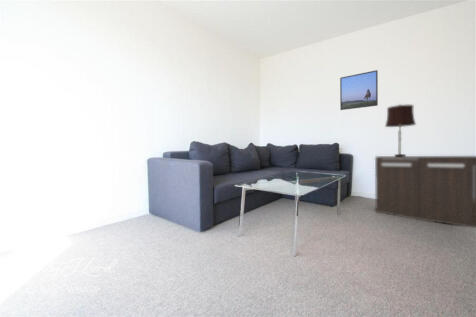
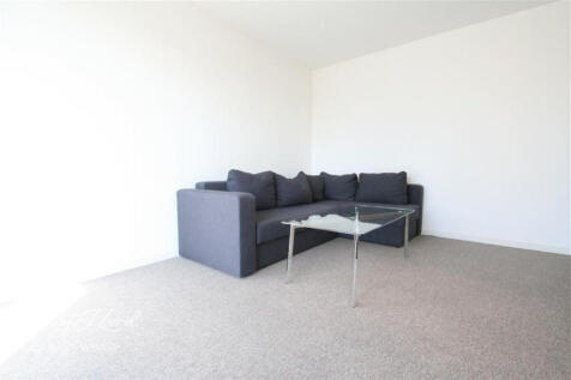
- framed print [339,69,379,111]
- storage cabinet [374,155,476,229]
- table lamp [384,103,417,157]
